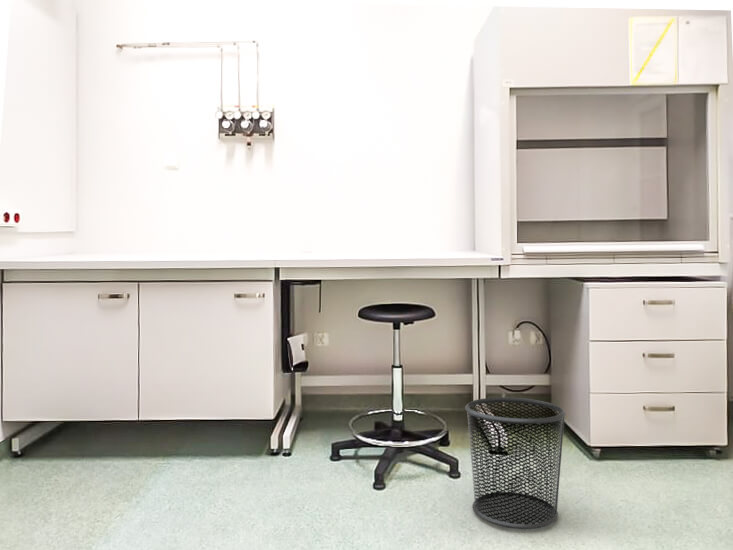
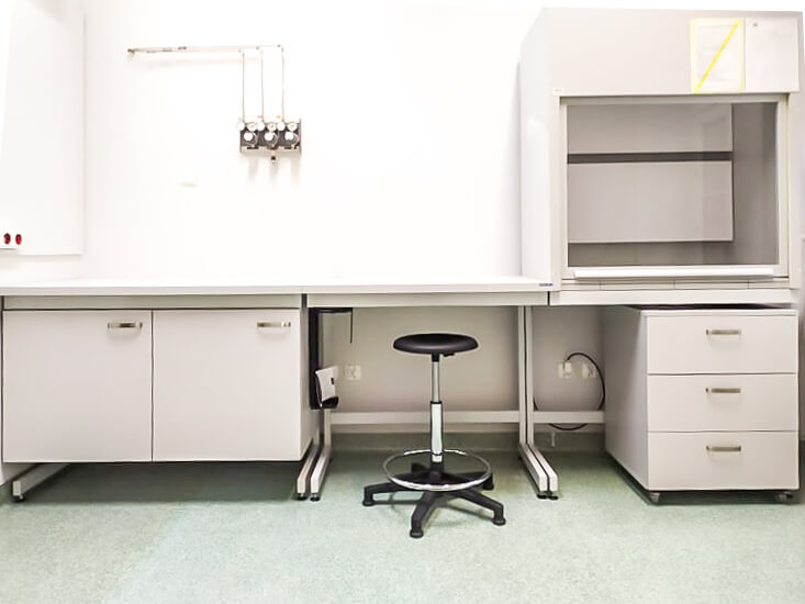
- waste bin [464,396,567,530]
